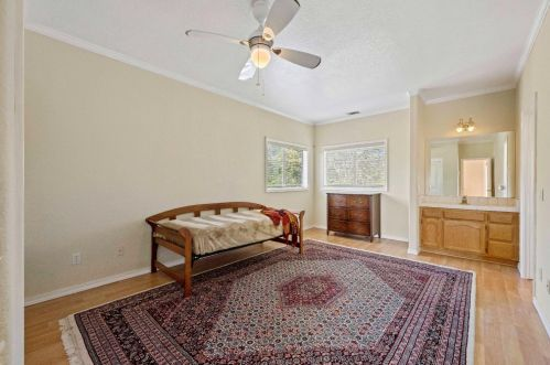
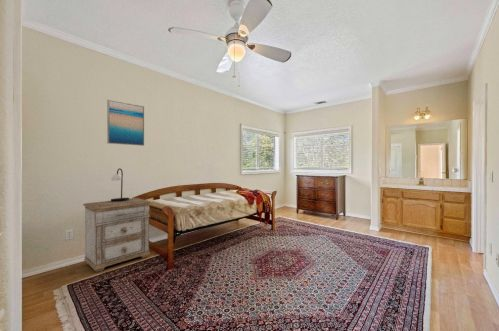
+ nightstand [82,197,152,273]
+ table lamp [110,168,130,201]
+ wall art [106,99,145,147]
